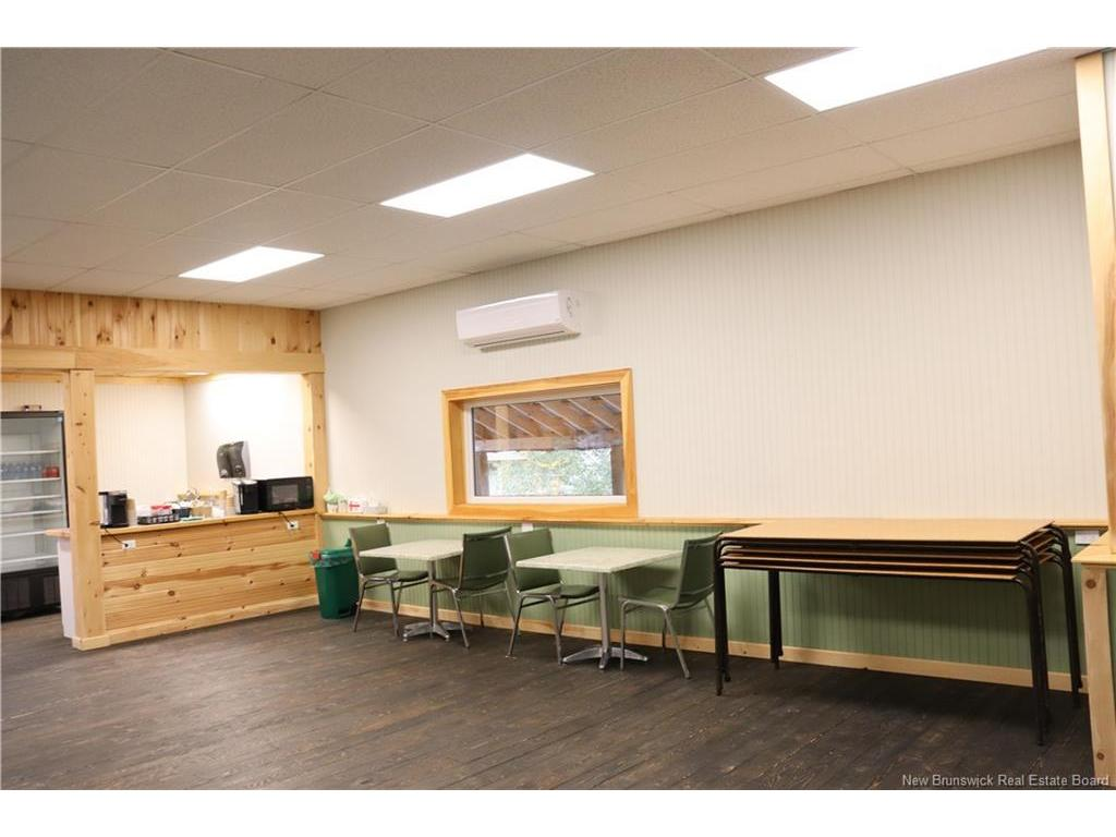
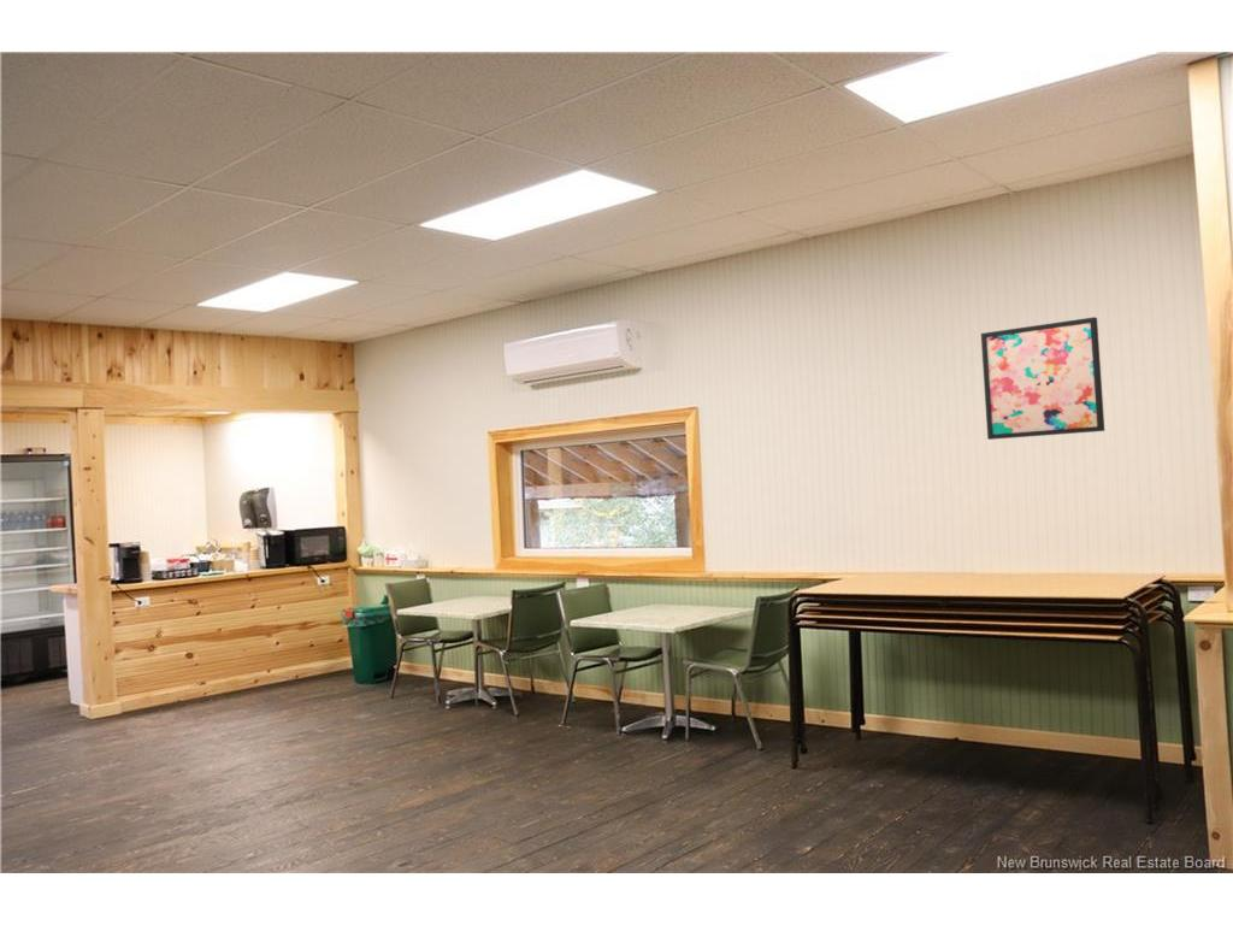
+ wall art [980,316,1105,441]
